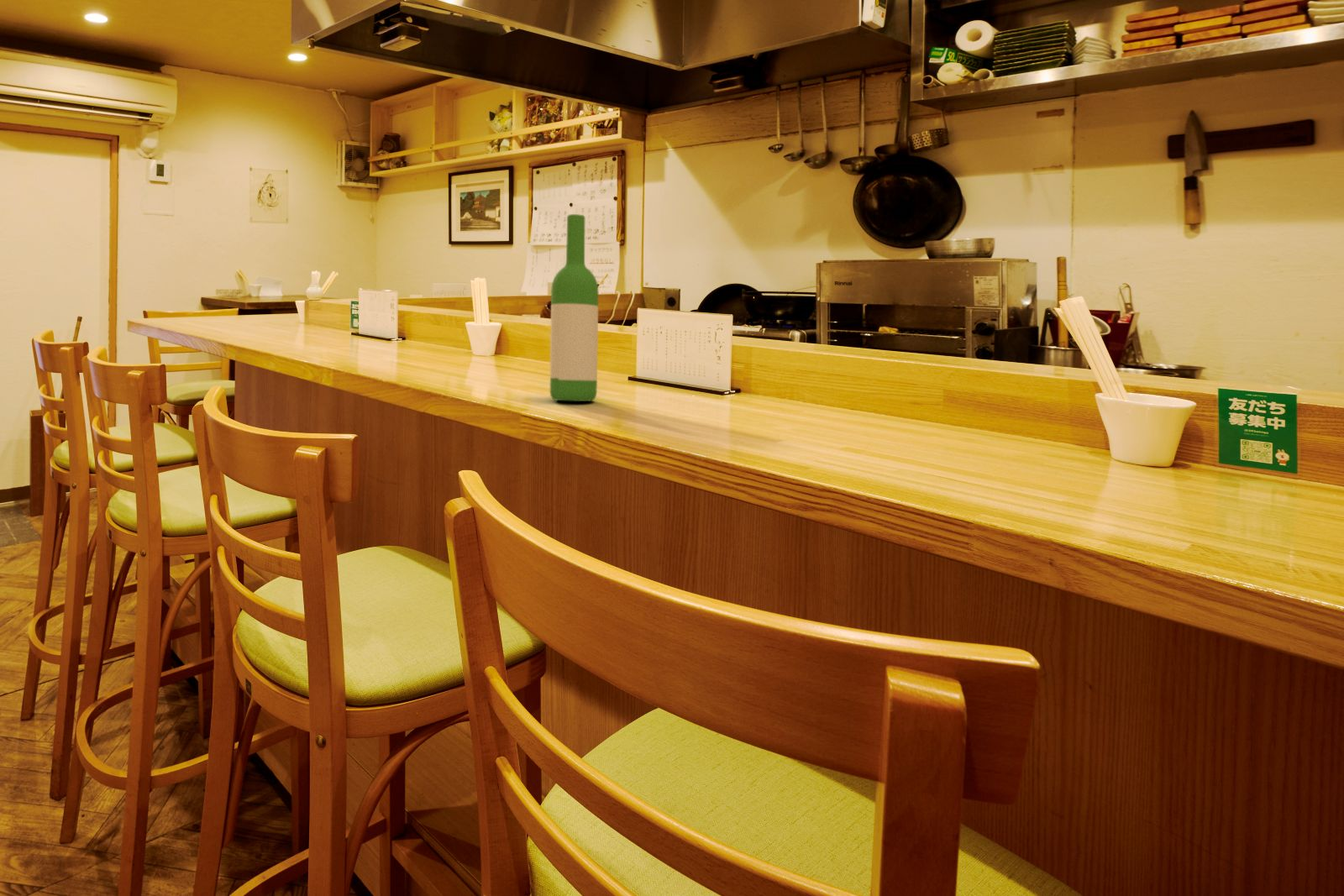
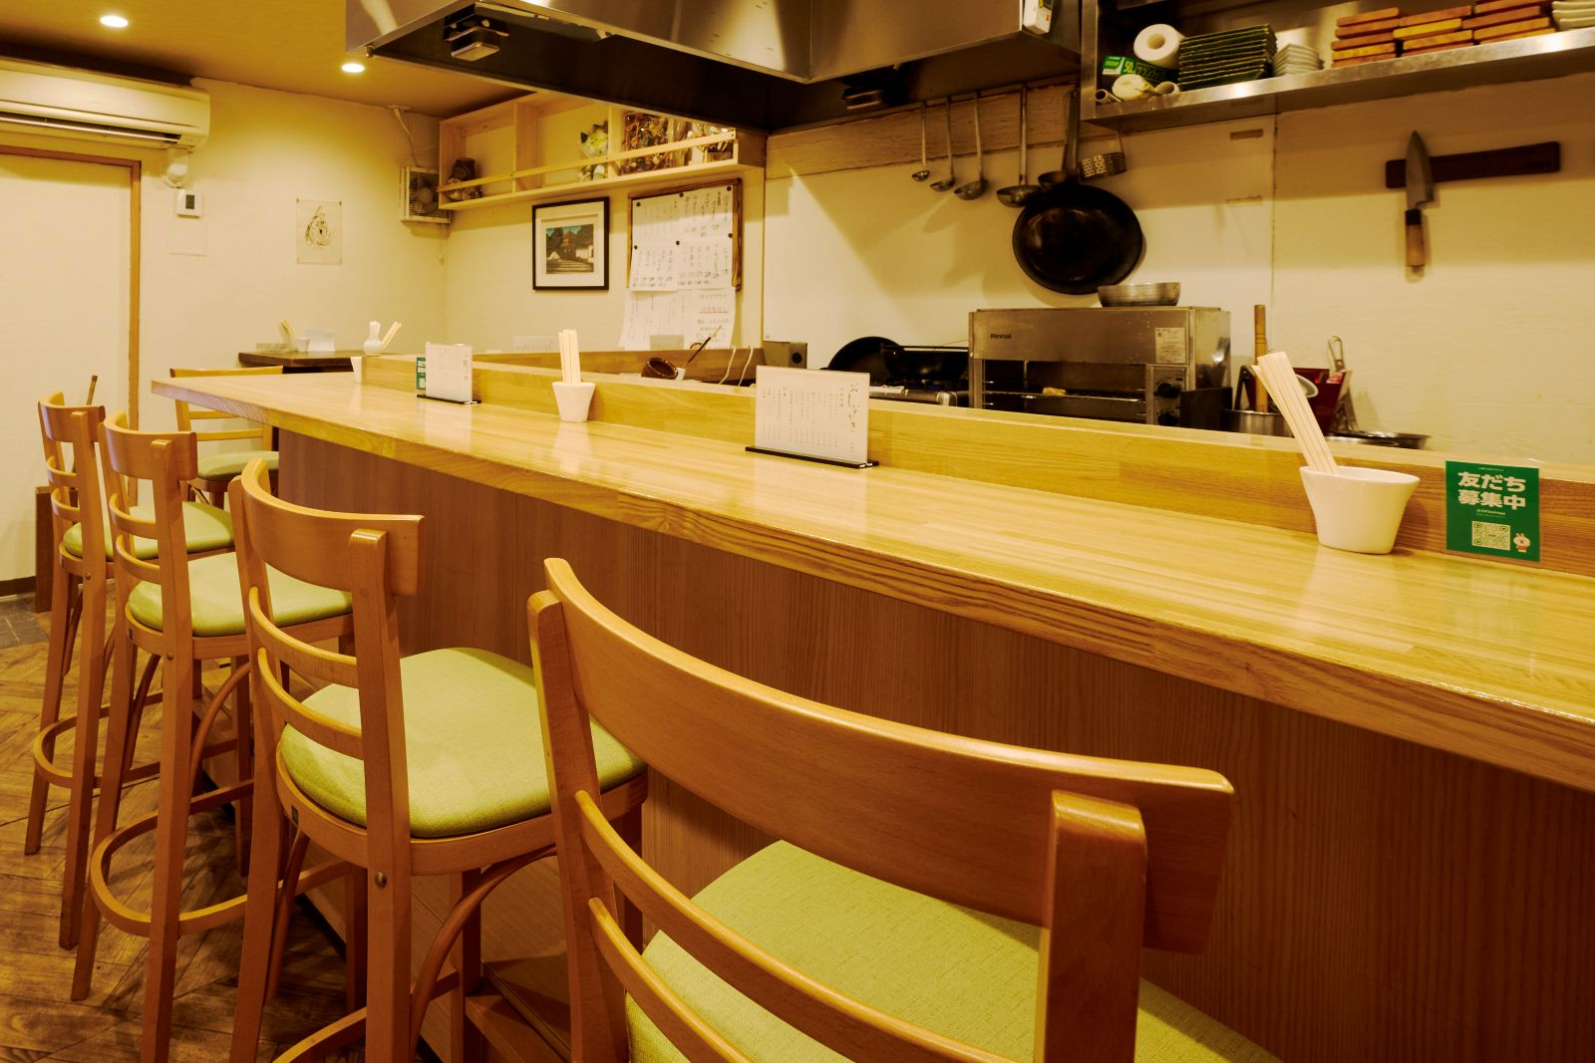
- wine bottle [549,213,599,402]
